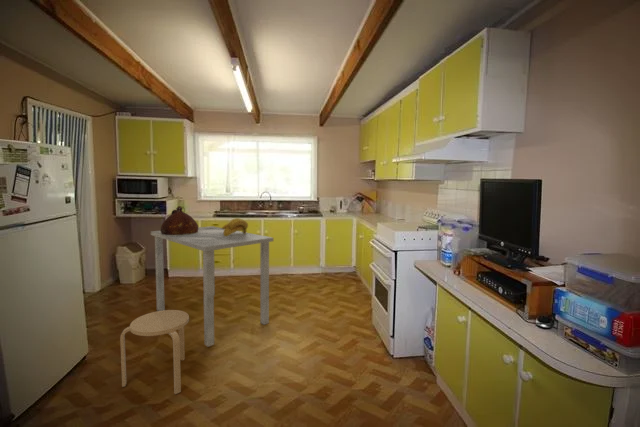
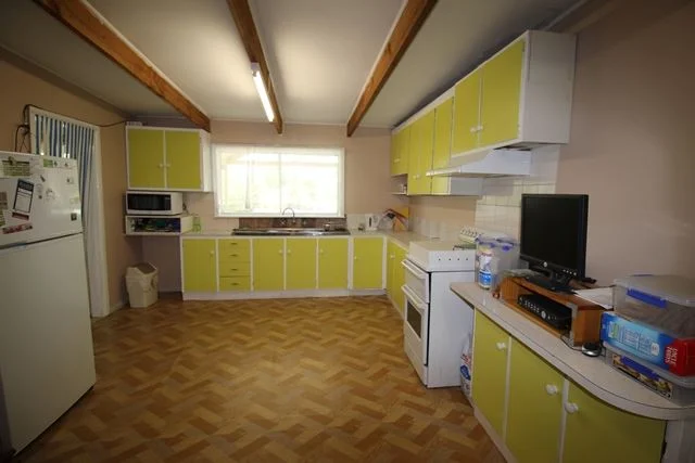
- dining table [150,225,274,348]
- banana bunch [221,217,249,236]
- ceramic jug [160,205,199,235]
- stool [119,309,190,395]
